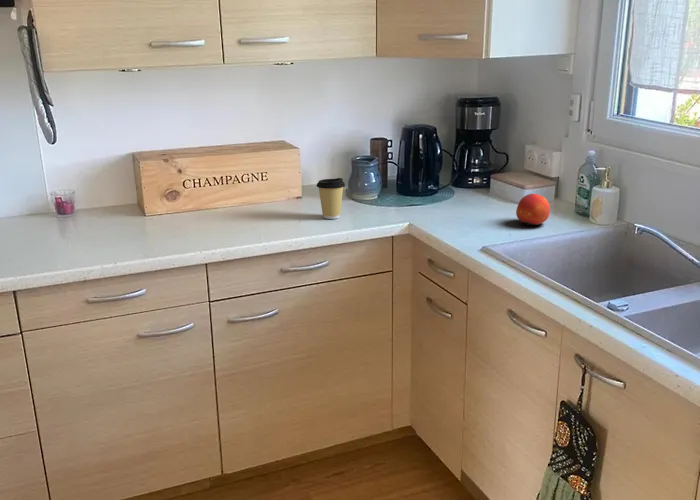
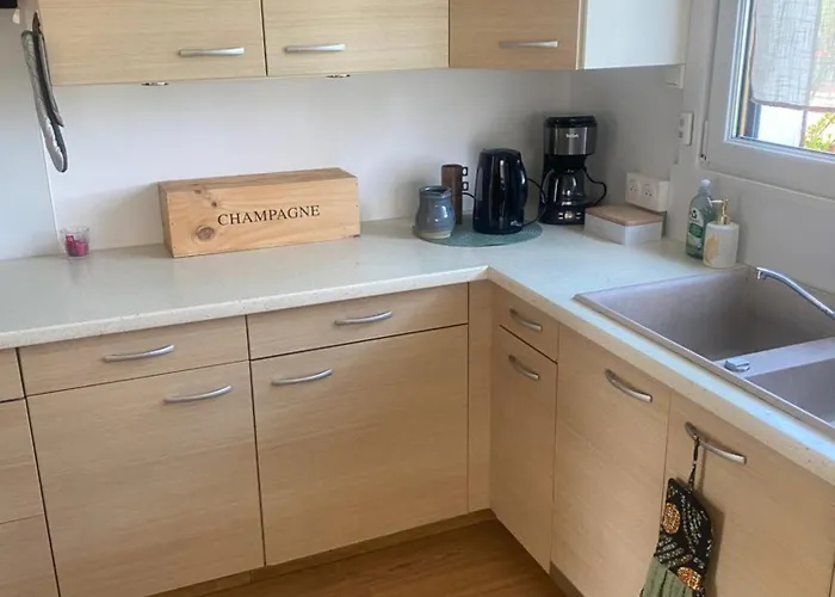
- fruit [515,193,551,226]
- coffee cup [316,177,346,220]
